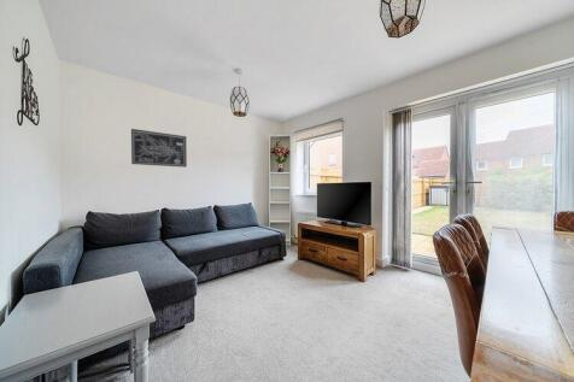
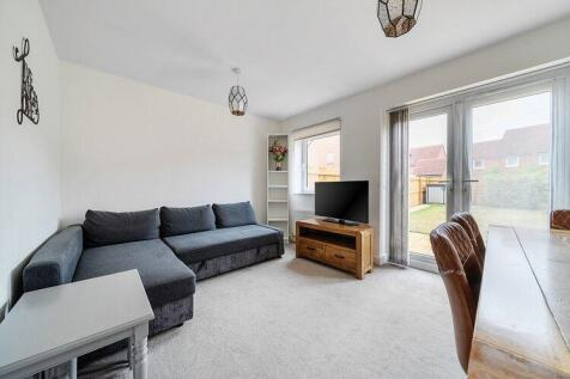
- wall art [130,128,188,169]
